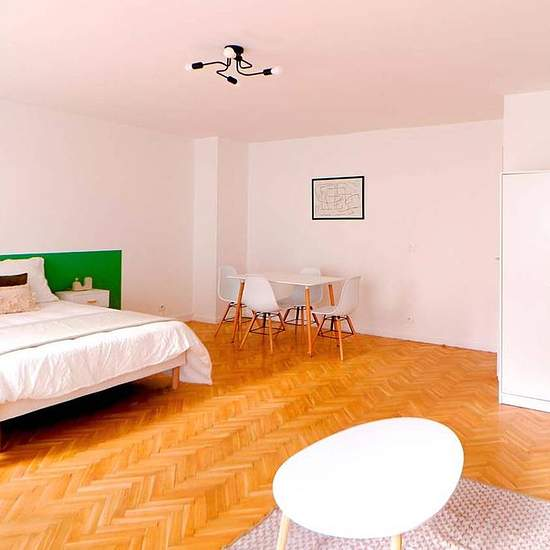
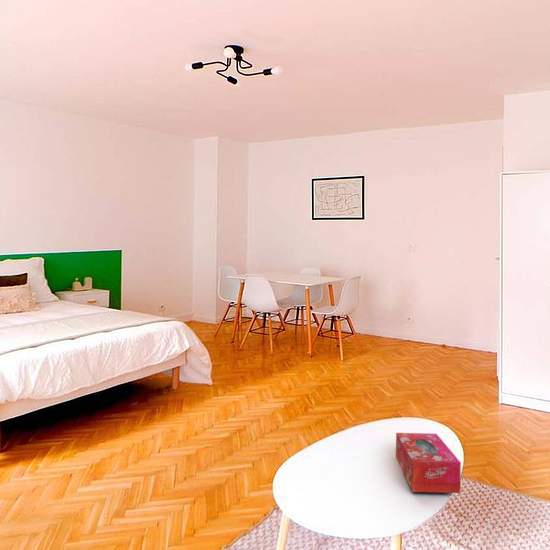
+ tissue box [395,432,462,494]
